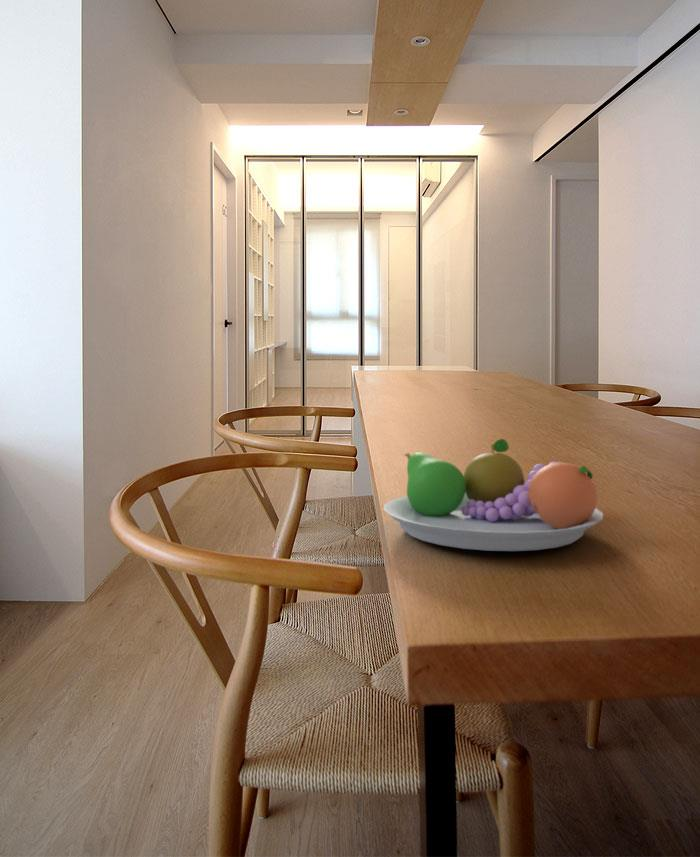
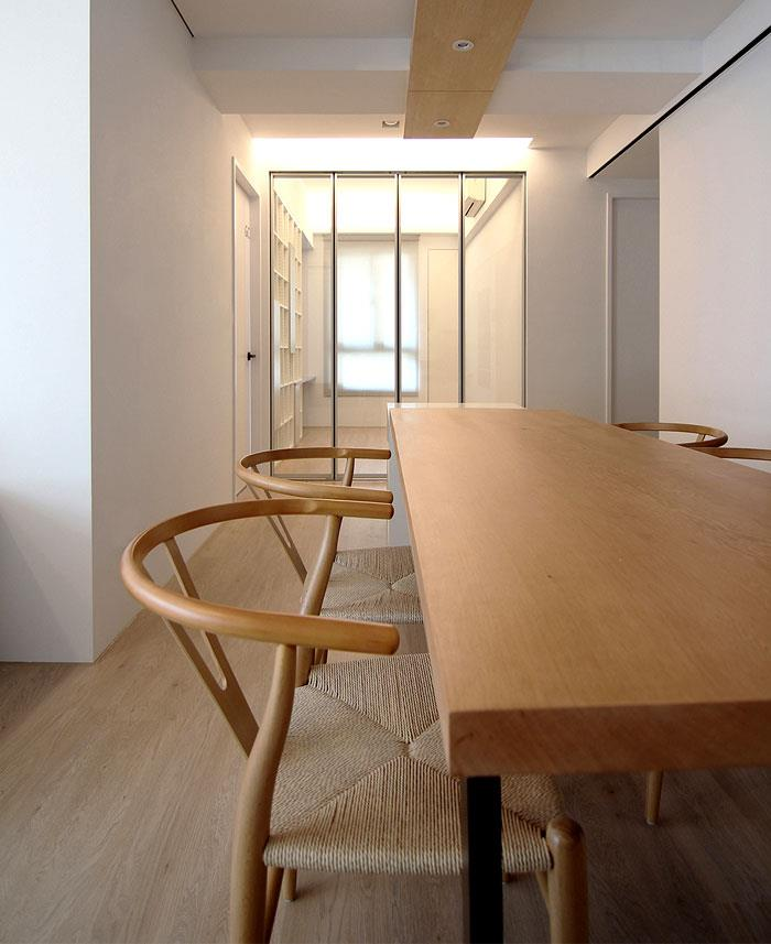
- fruit bowl [382,438,604,552]
